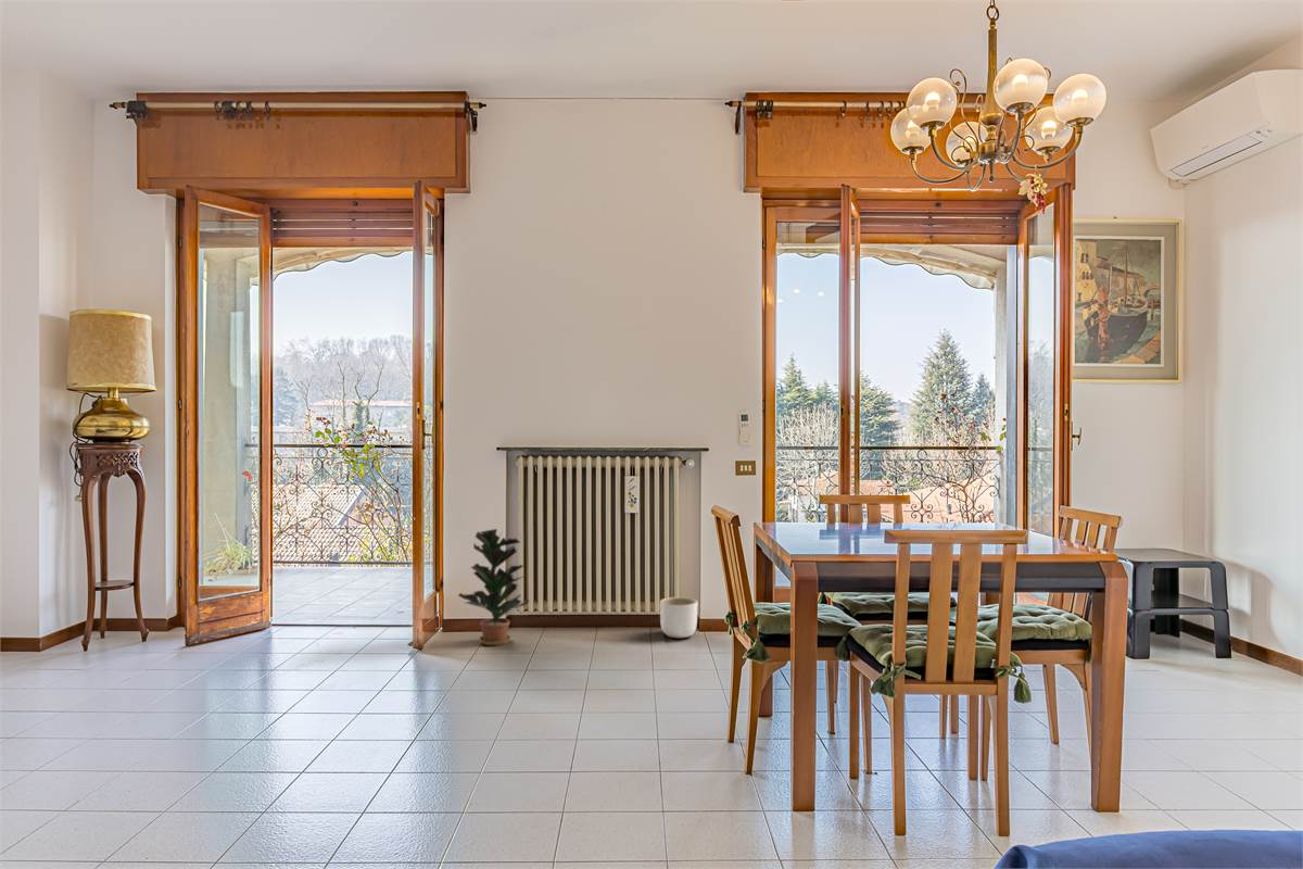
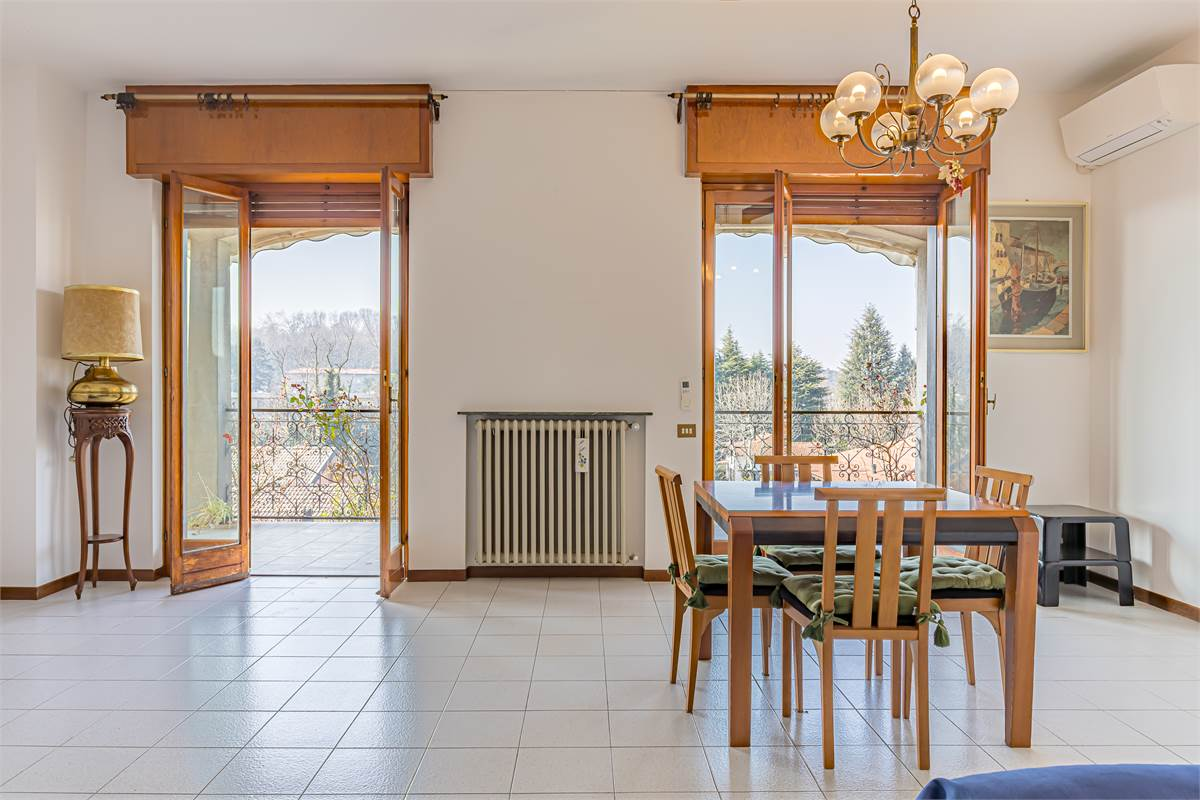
- potted plant [457,528,530,646]
- planter [659,596,699,639]
